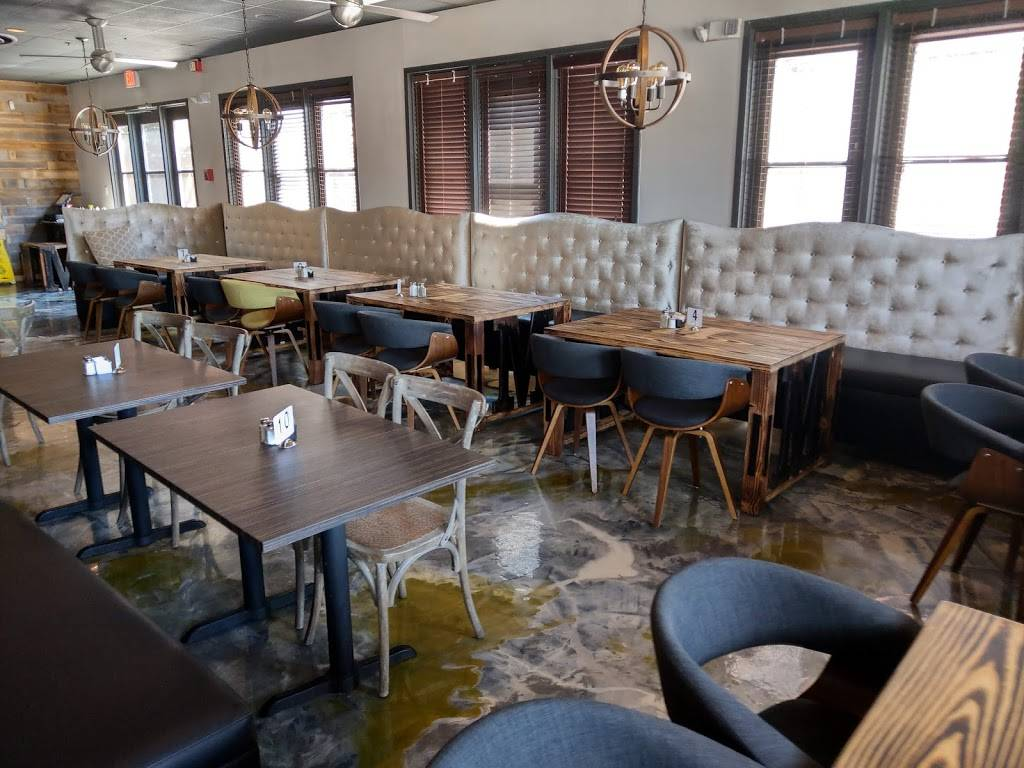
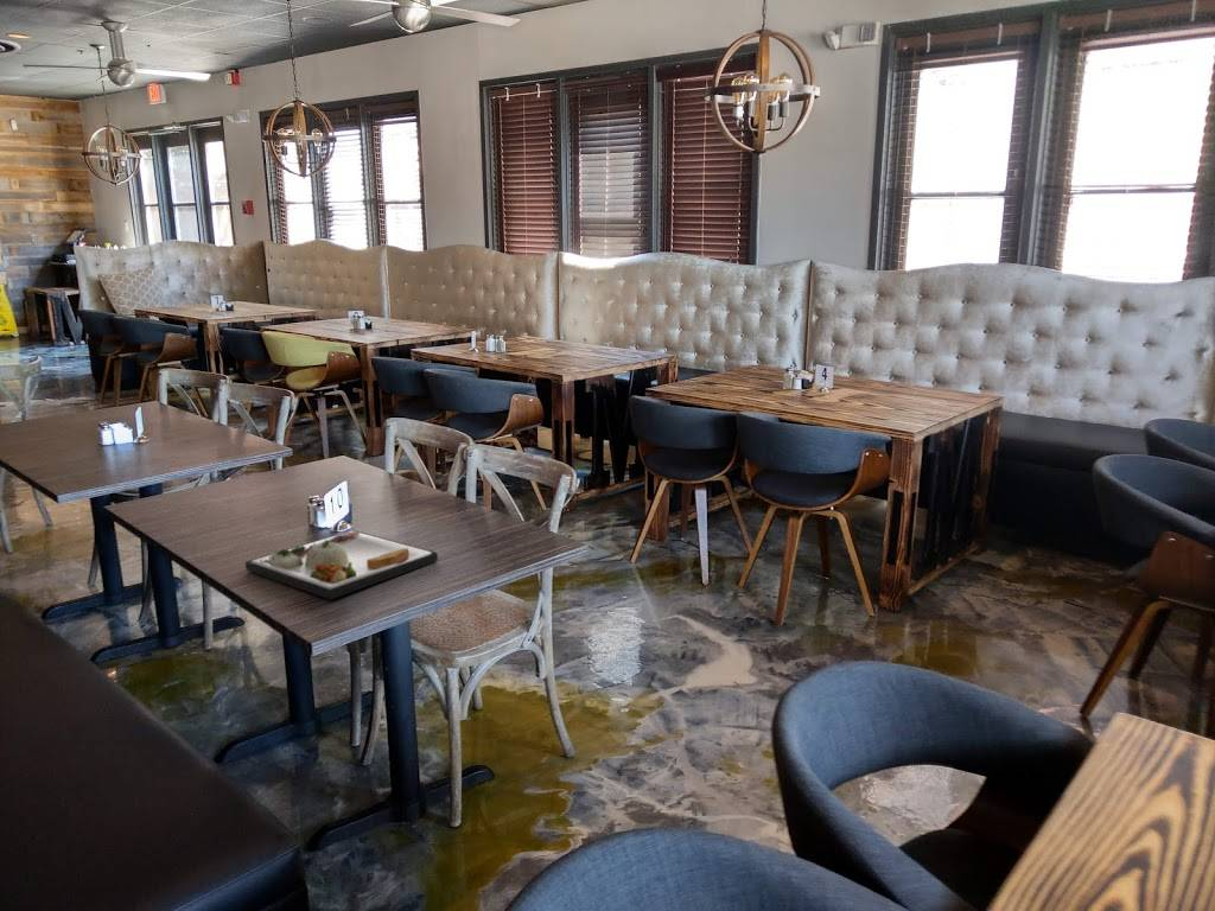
+ dinner plate [244,529,439,600]
